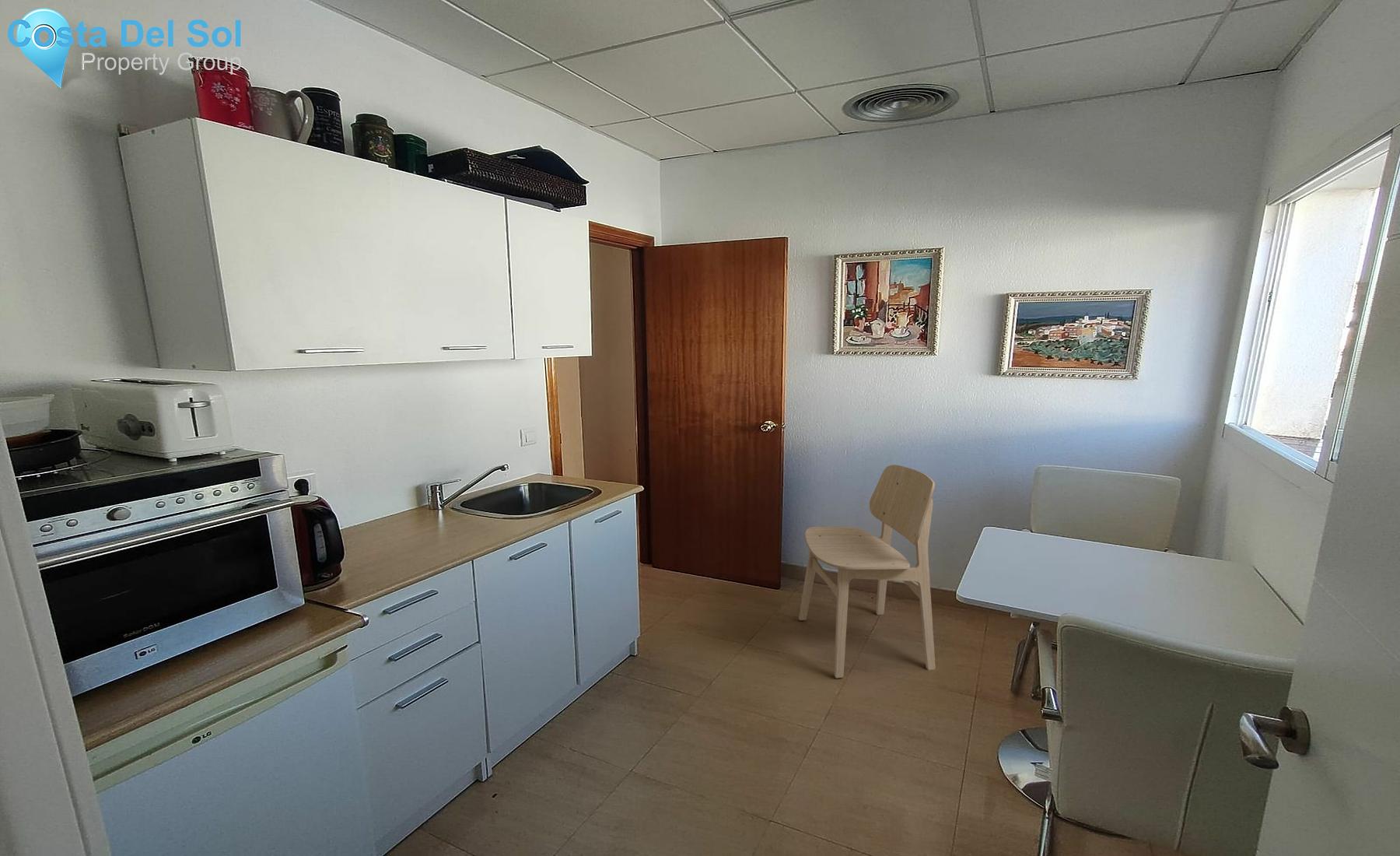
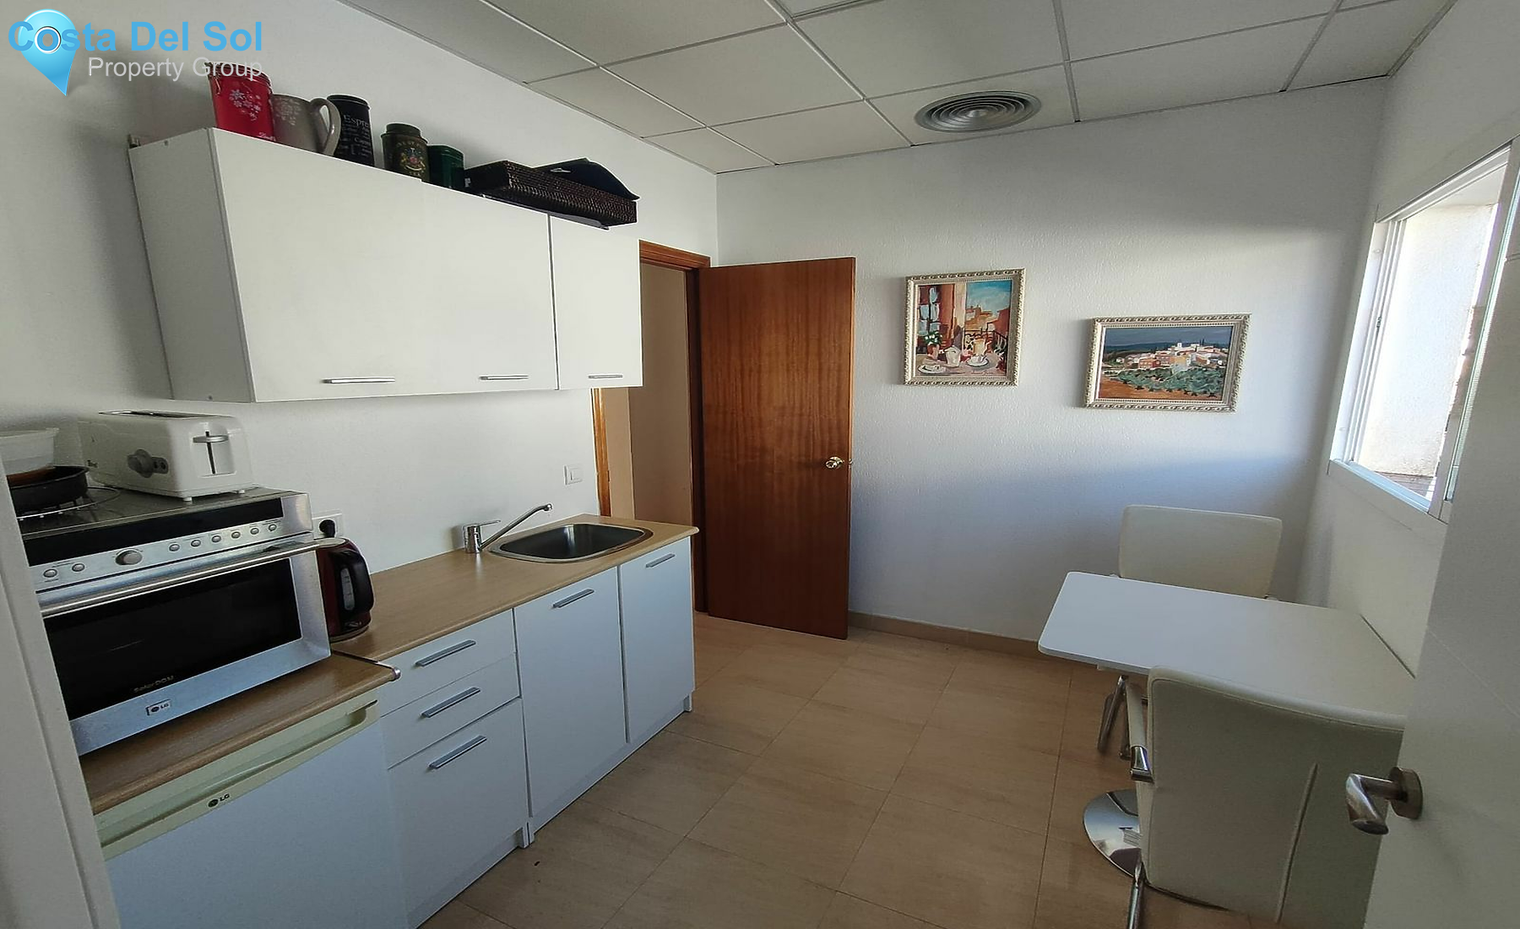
- dining chair [798,464,936,679]
